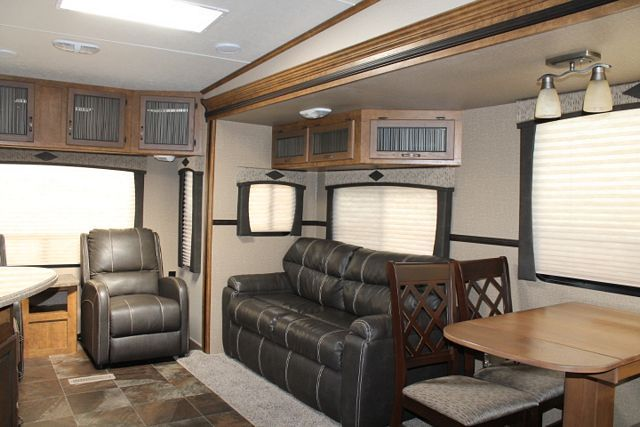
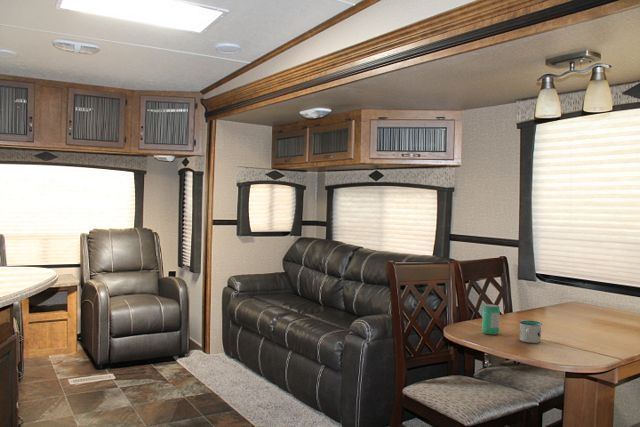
+ mug [519,319,543,344]
+ beverage can [481,303,501,336]
